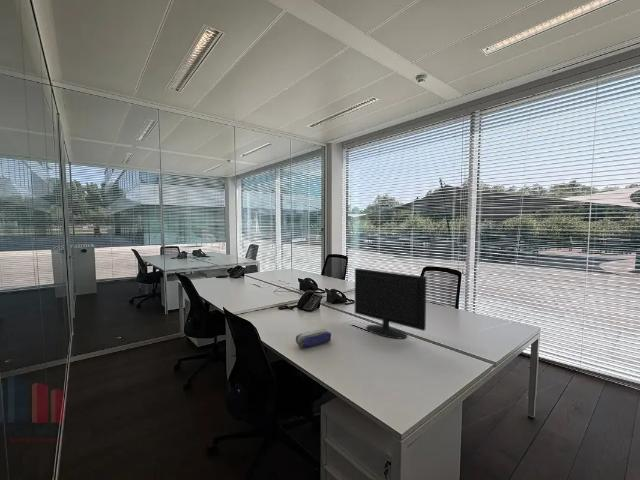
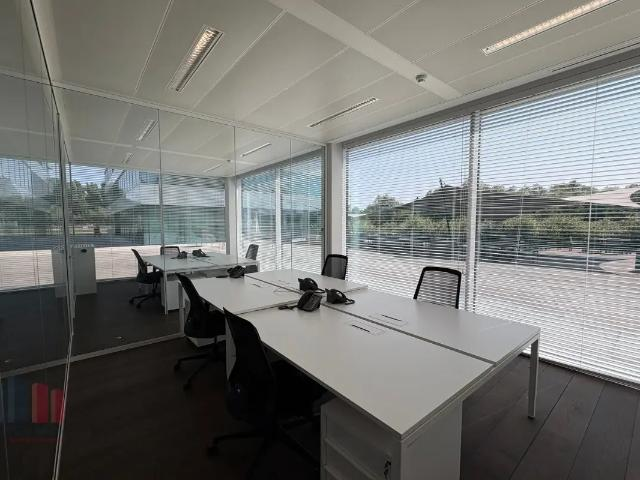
- pencil case [295,328,332,349]
- computer monitor [354,267,427,340]
